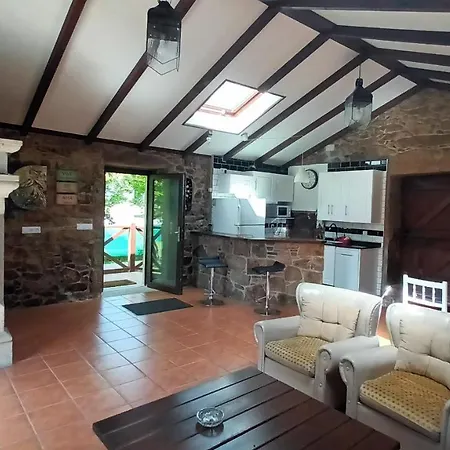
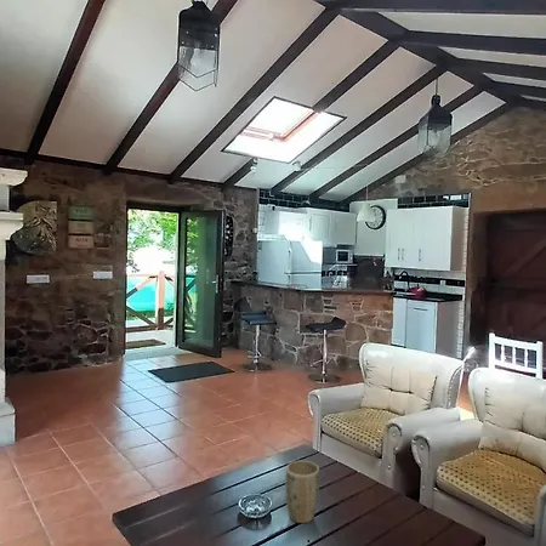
+ plant pot [284,460,320,524]
